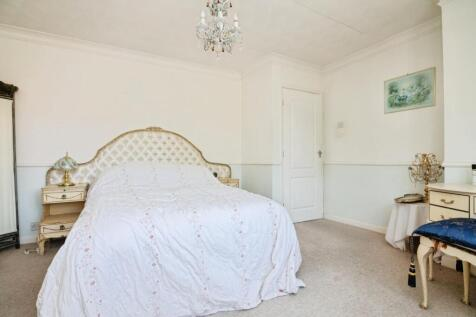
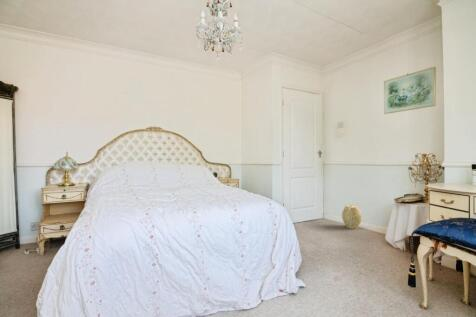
+ woven basket [341,204,363,230]
